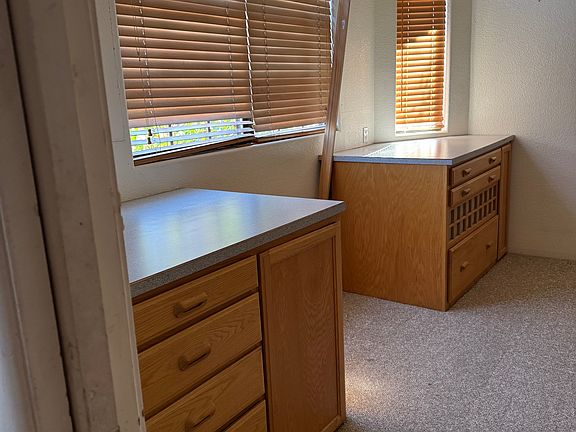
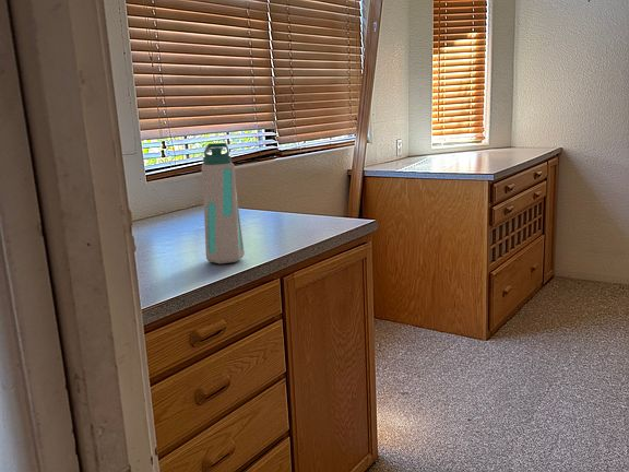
+ water bottle [201,142,246,264]
